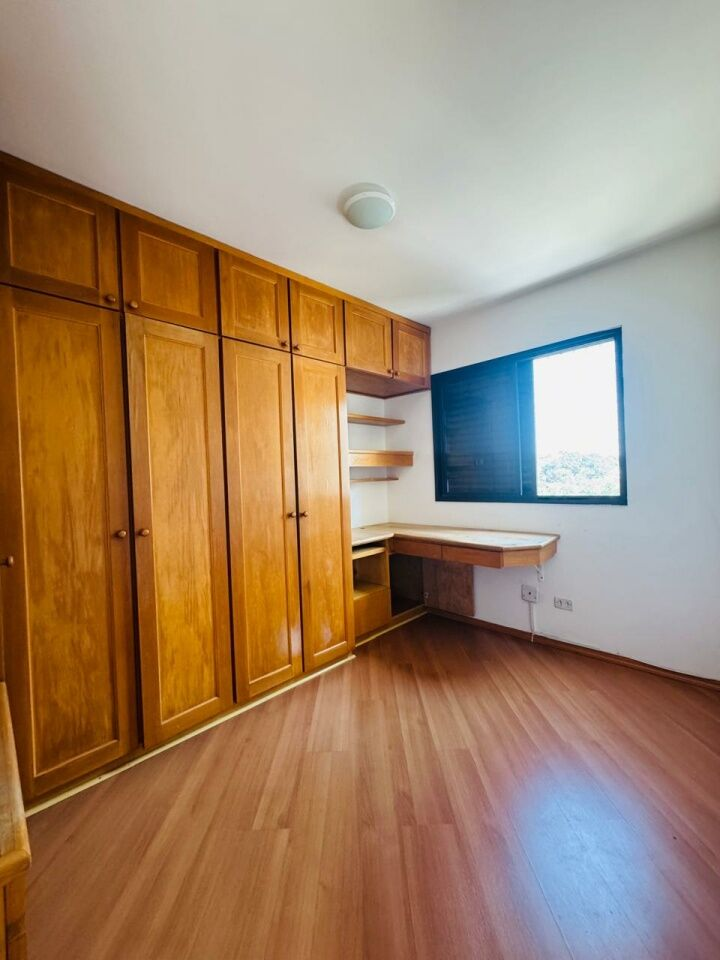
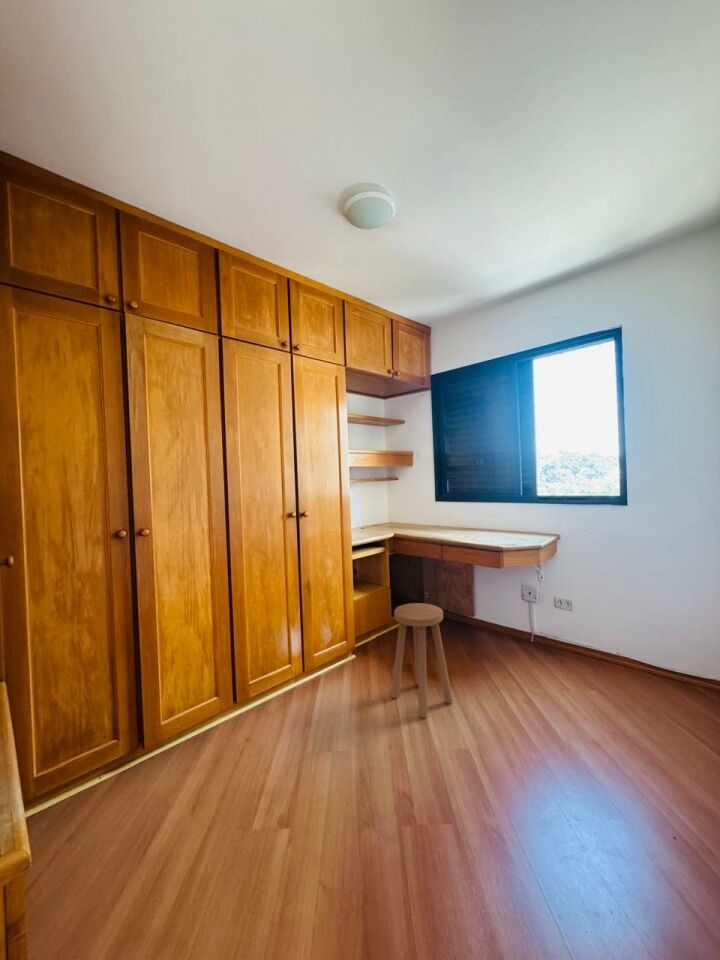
+ stool [390,602,454,719]
